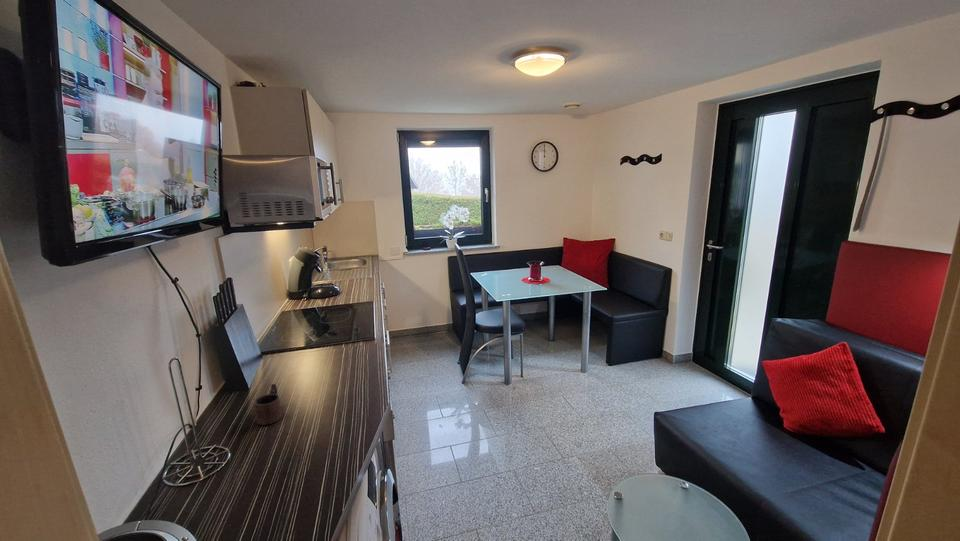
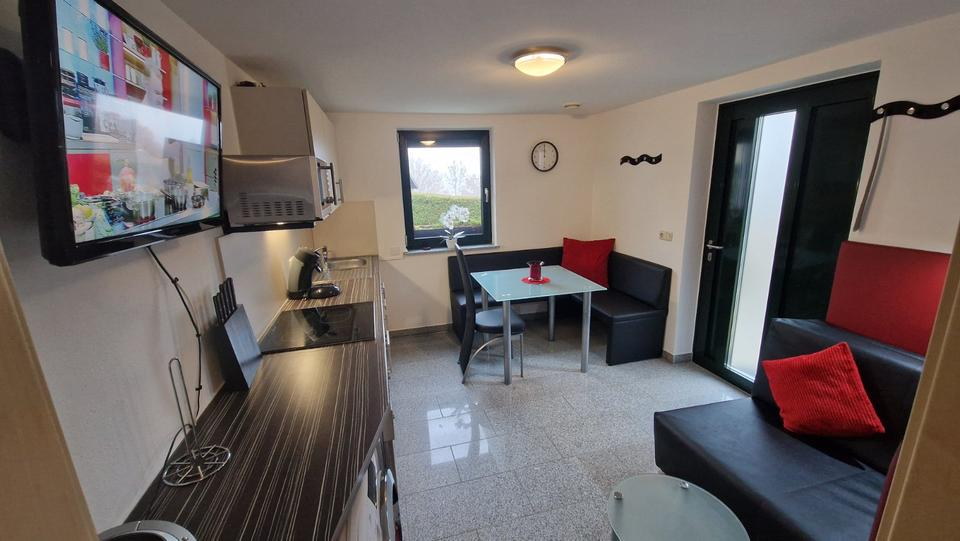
- mug [253,383,283,426]
